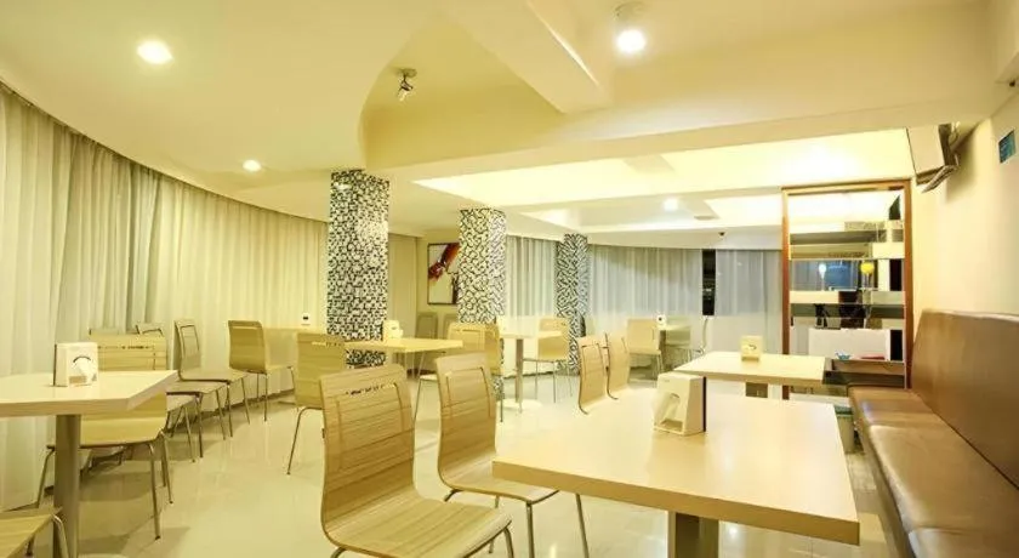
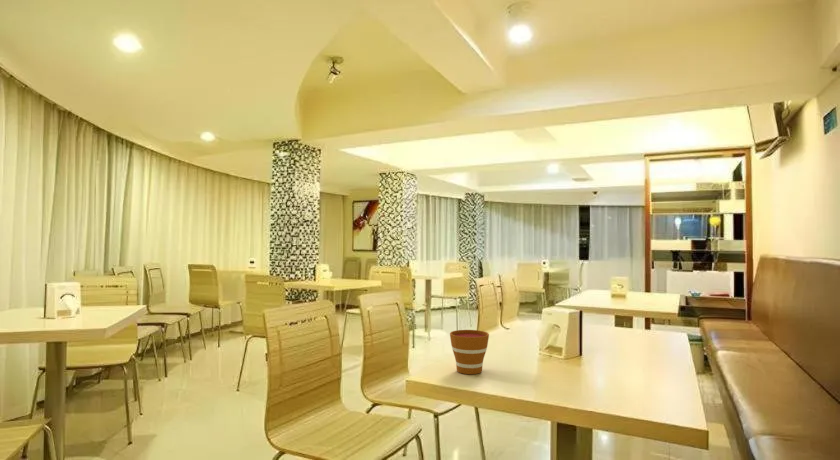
+ cup [449,329,490,375]
